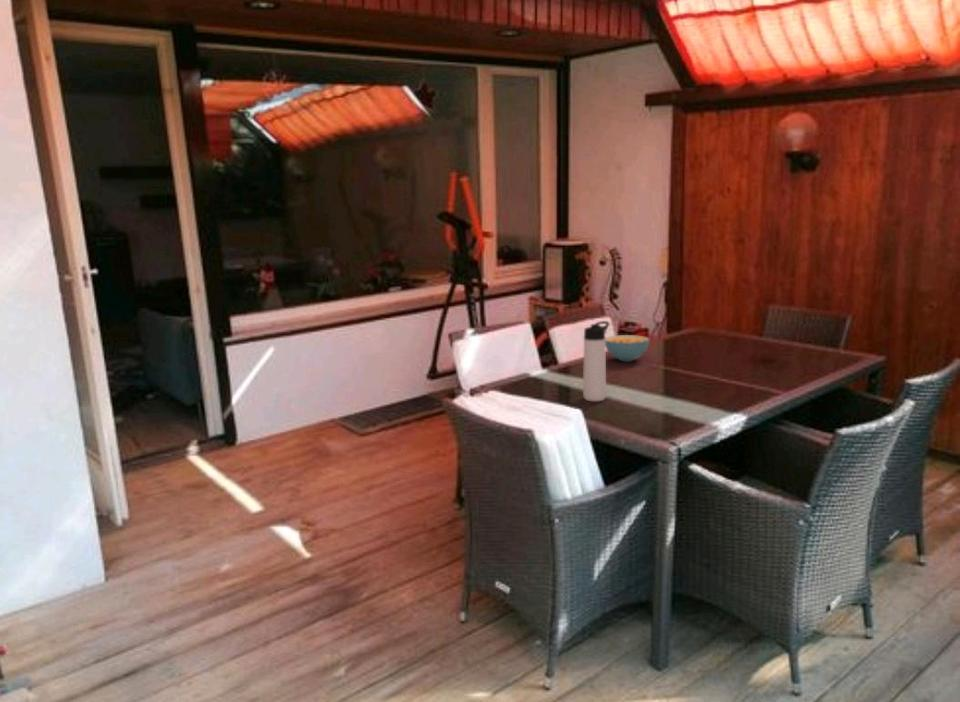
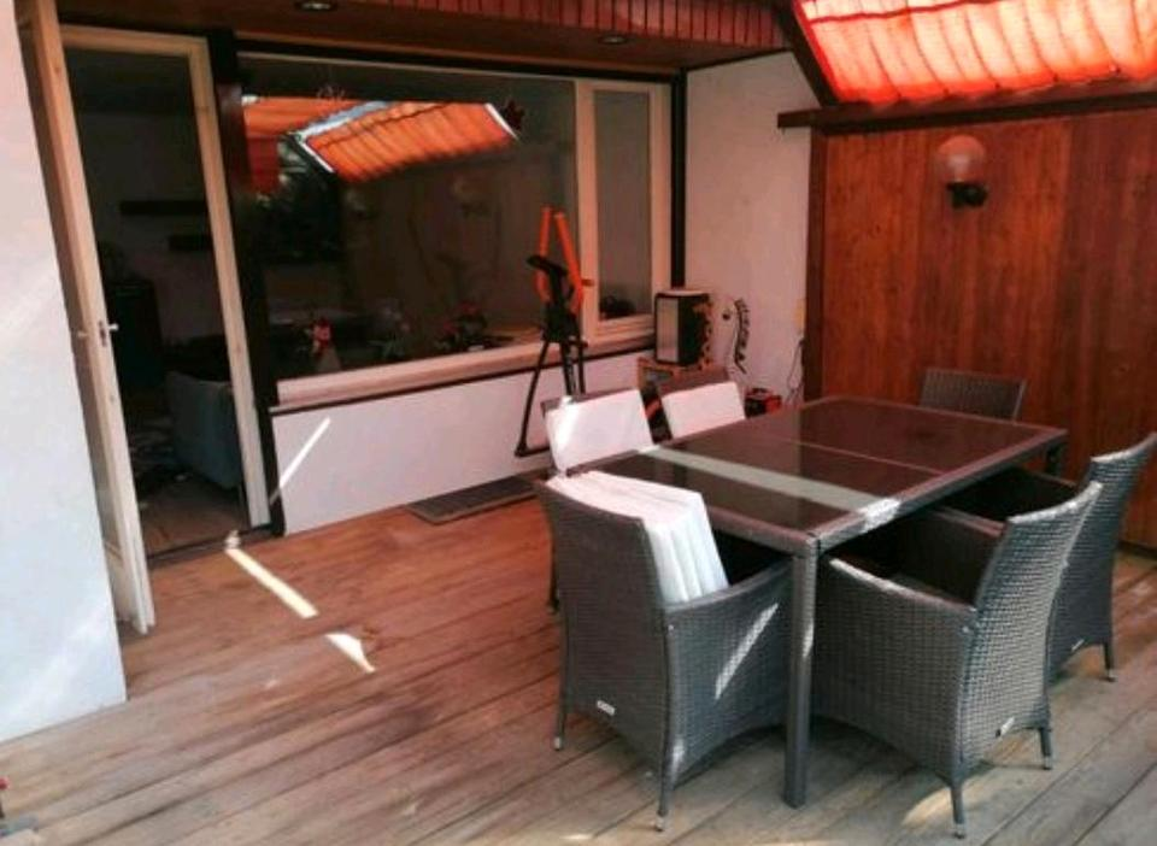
- thermos bottle [582,320,610,402]
- cereal bowl [605,334,650,362]
